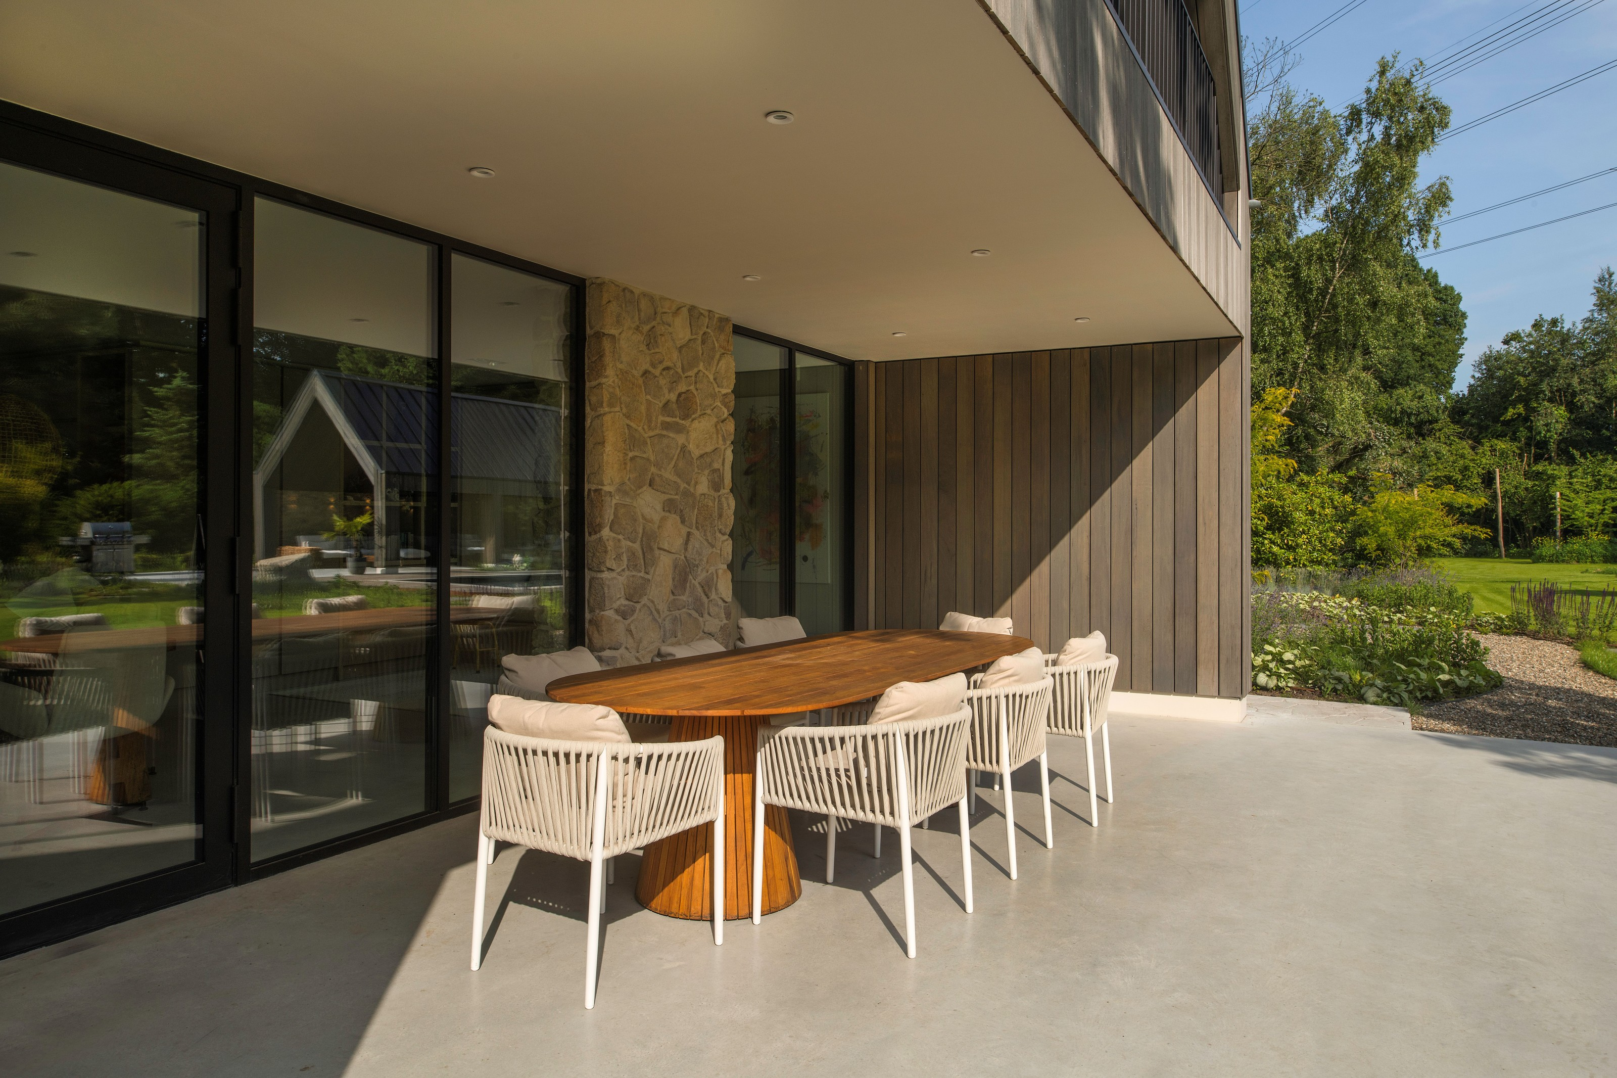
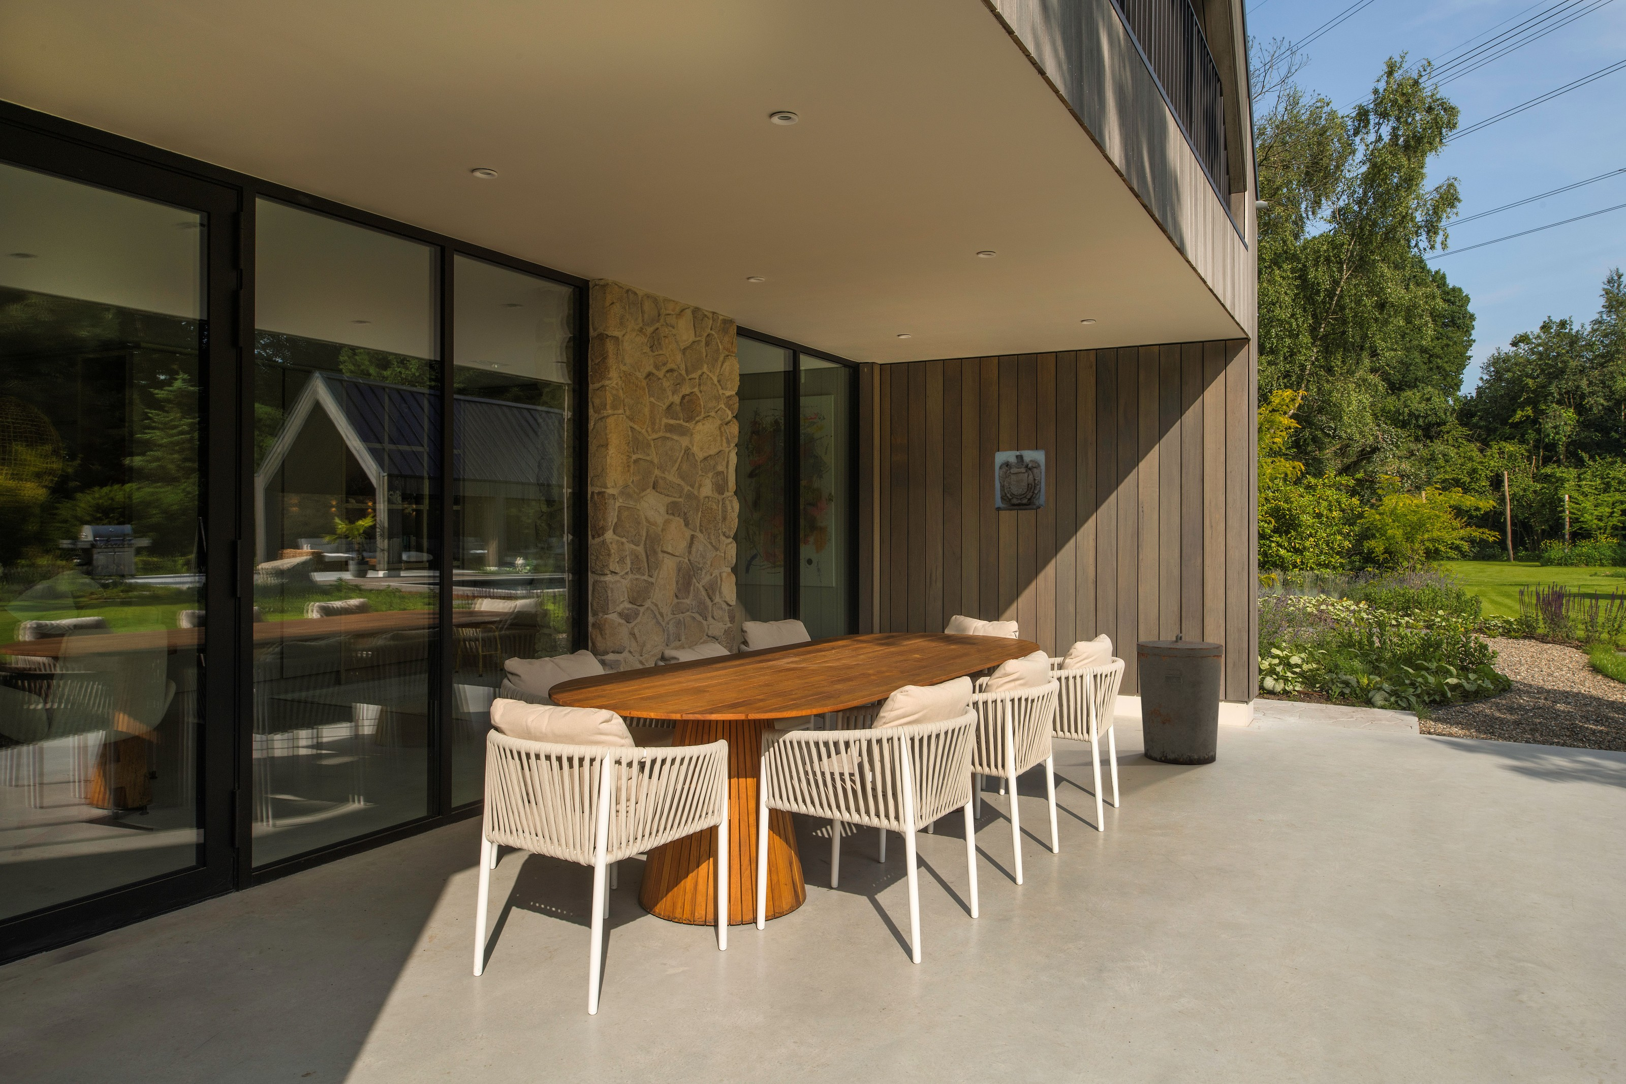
+ wall sculpture [994,449,1045,512]
+ trash can [1136,633,1223,765]
